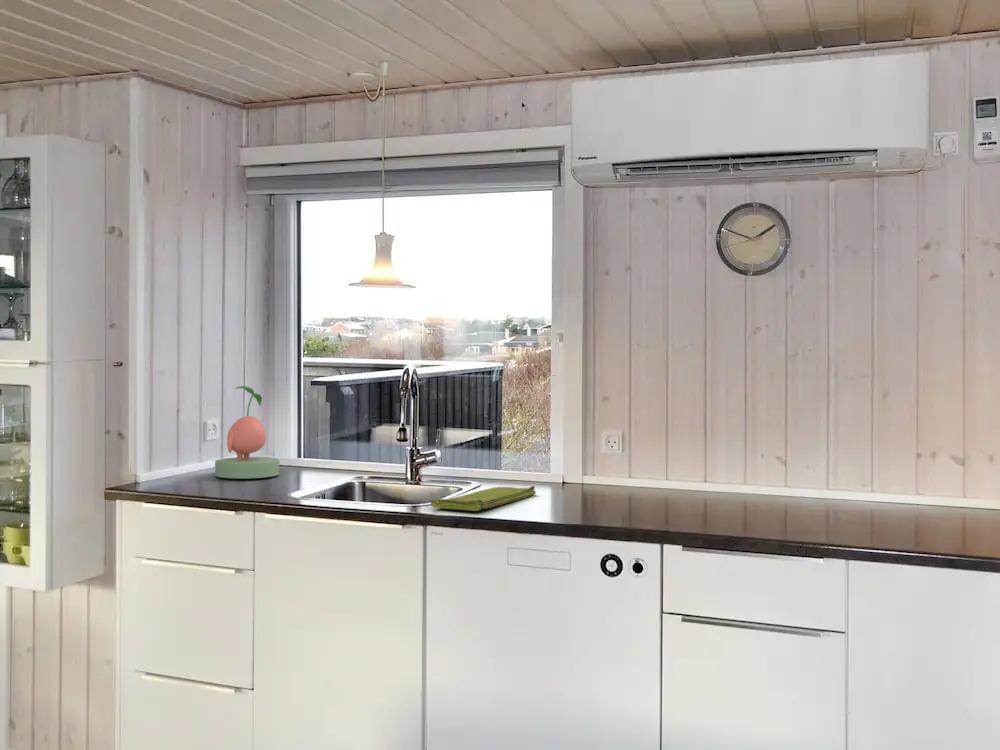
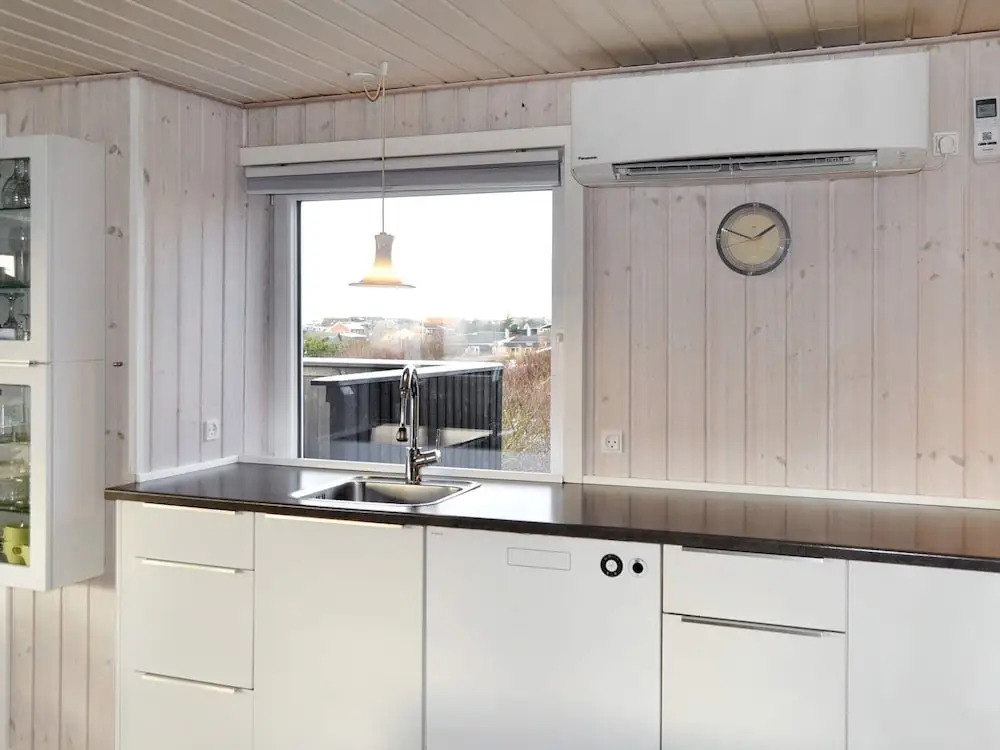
- dish towel [430,485,537,512]
- plant [214,385,280,480]
